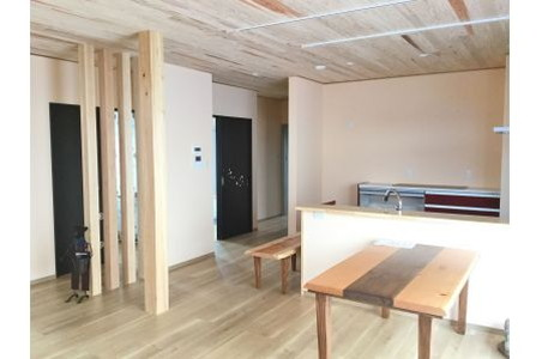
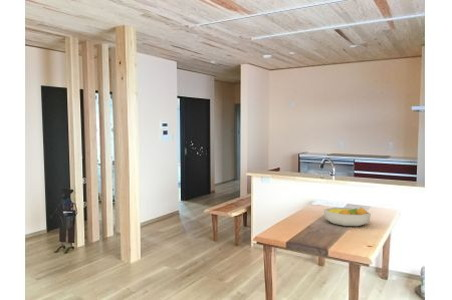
+ fruit bowl [323,206,372,227]
